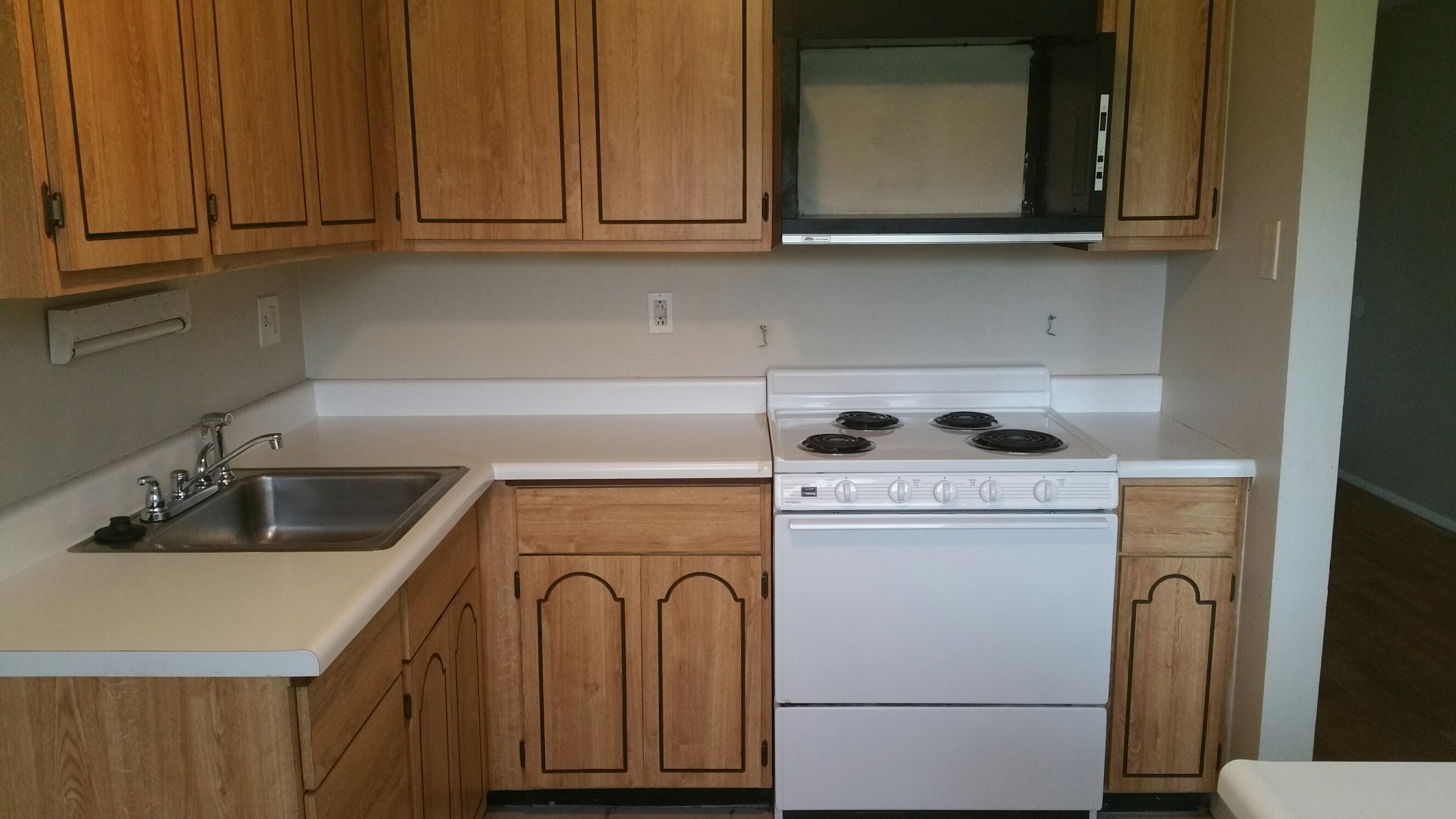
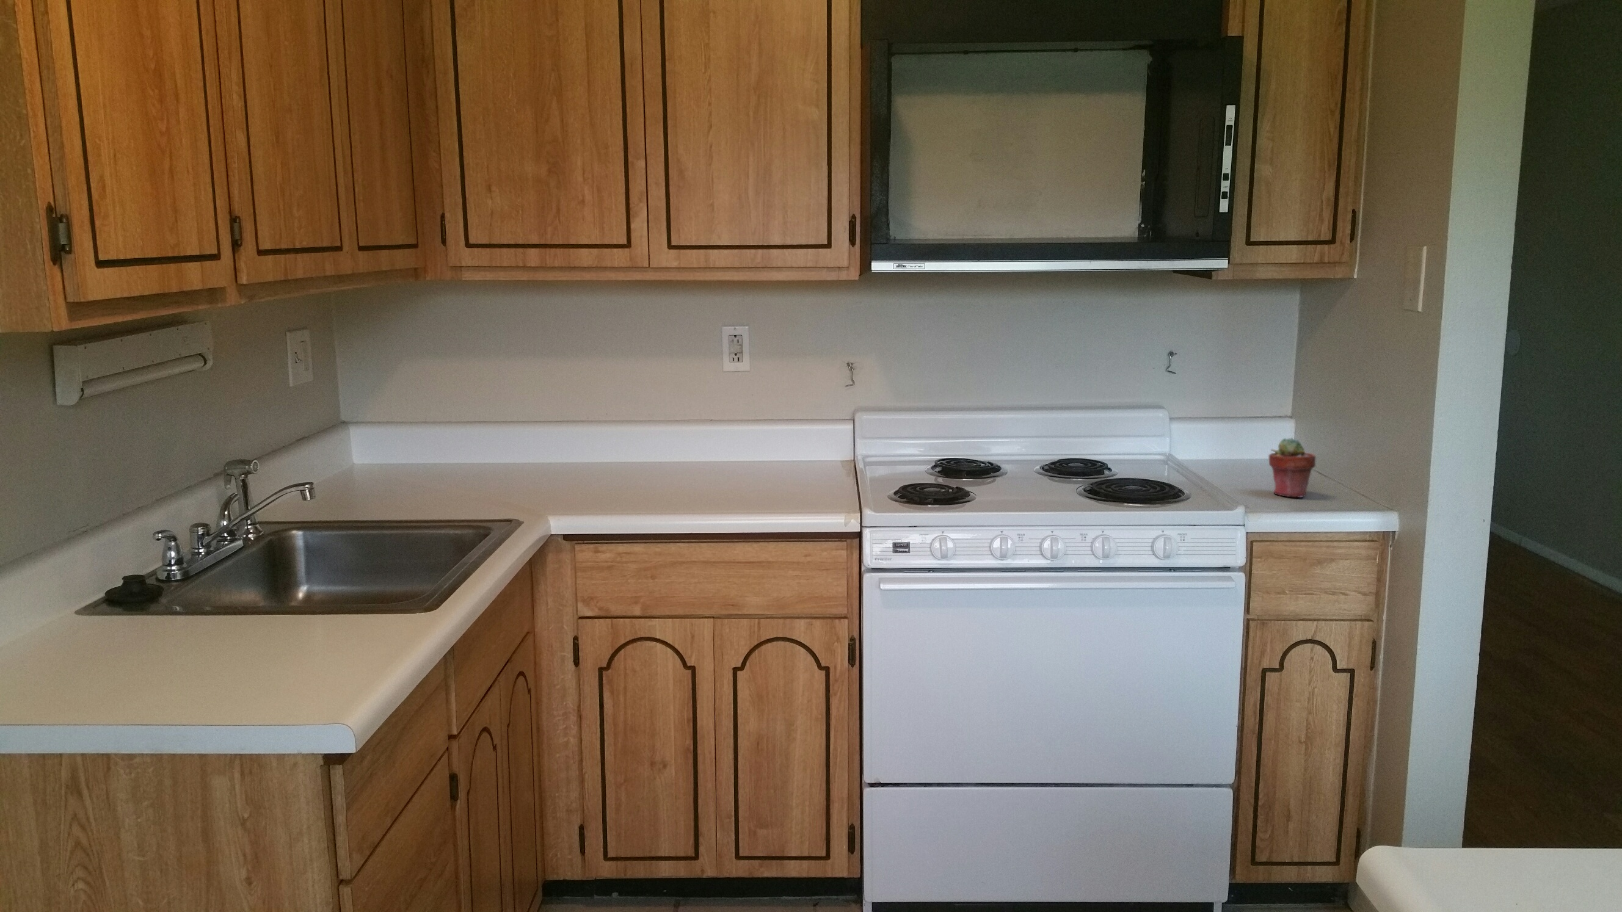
+ potted succulent [1268,437,1316,498]
